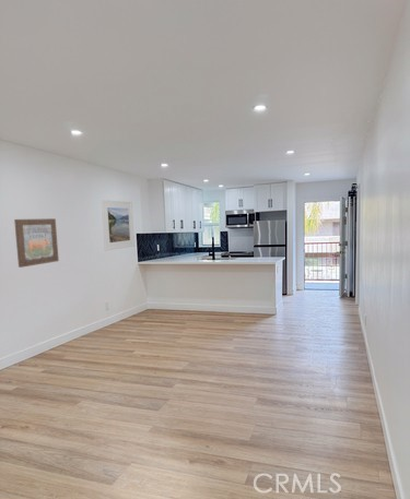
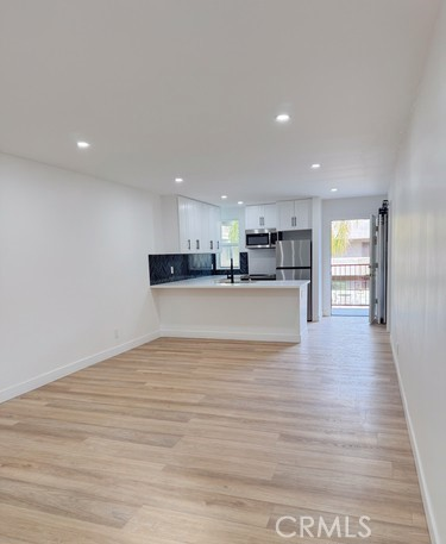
- wall art [13,217,60,269]
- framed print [101,199,136,251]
